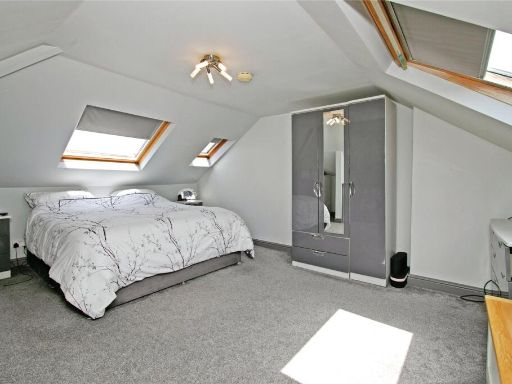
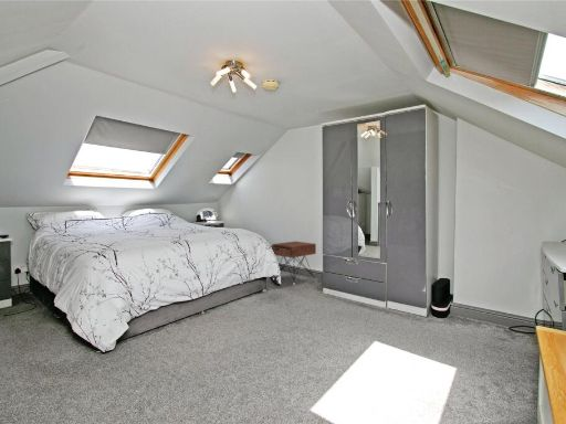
+ nightstand [270,241,317,282]
